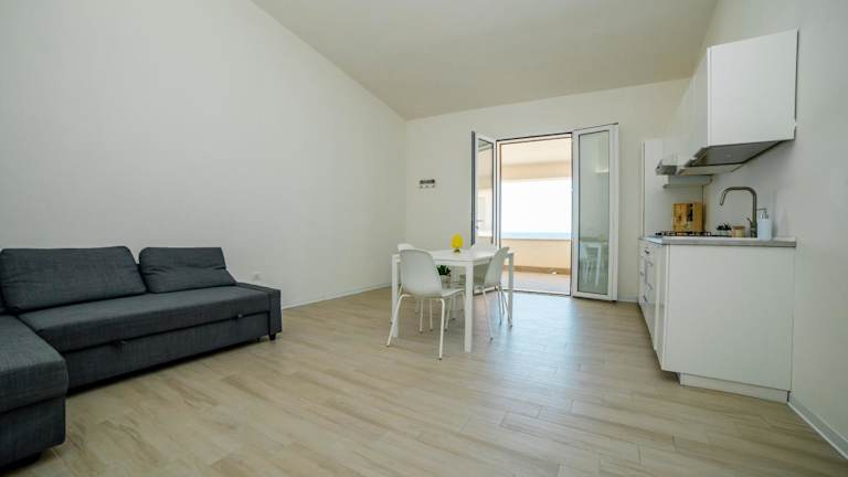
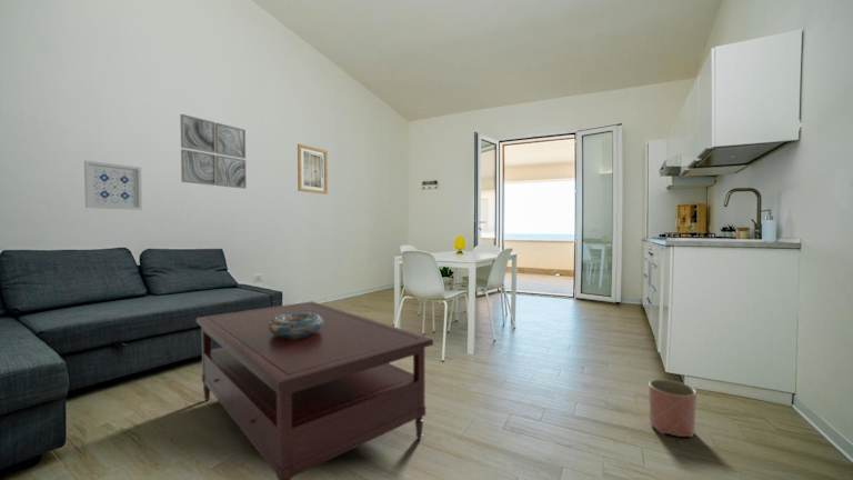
+ planter [648,378,698,439]
+ decorative bowl [269,312,323,339]
+ wall art [179,113,248,190]
+ wall art [297,143,329,196]
+ wall art [83,160,143,211]
+ coffee table [195,300,434,480]
